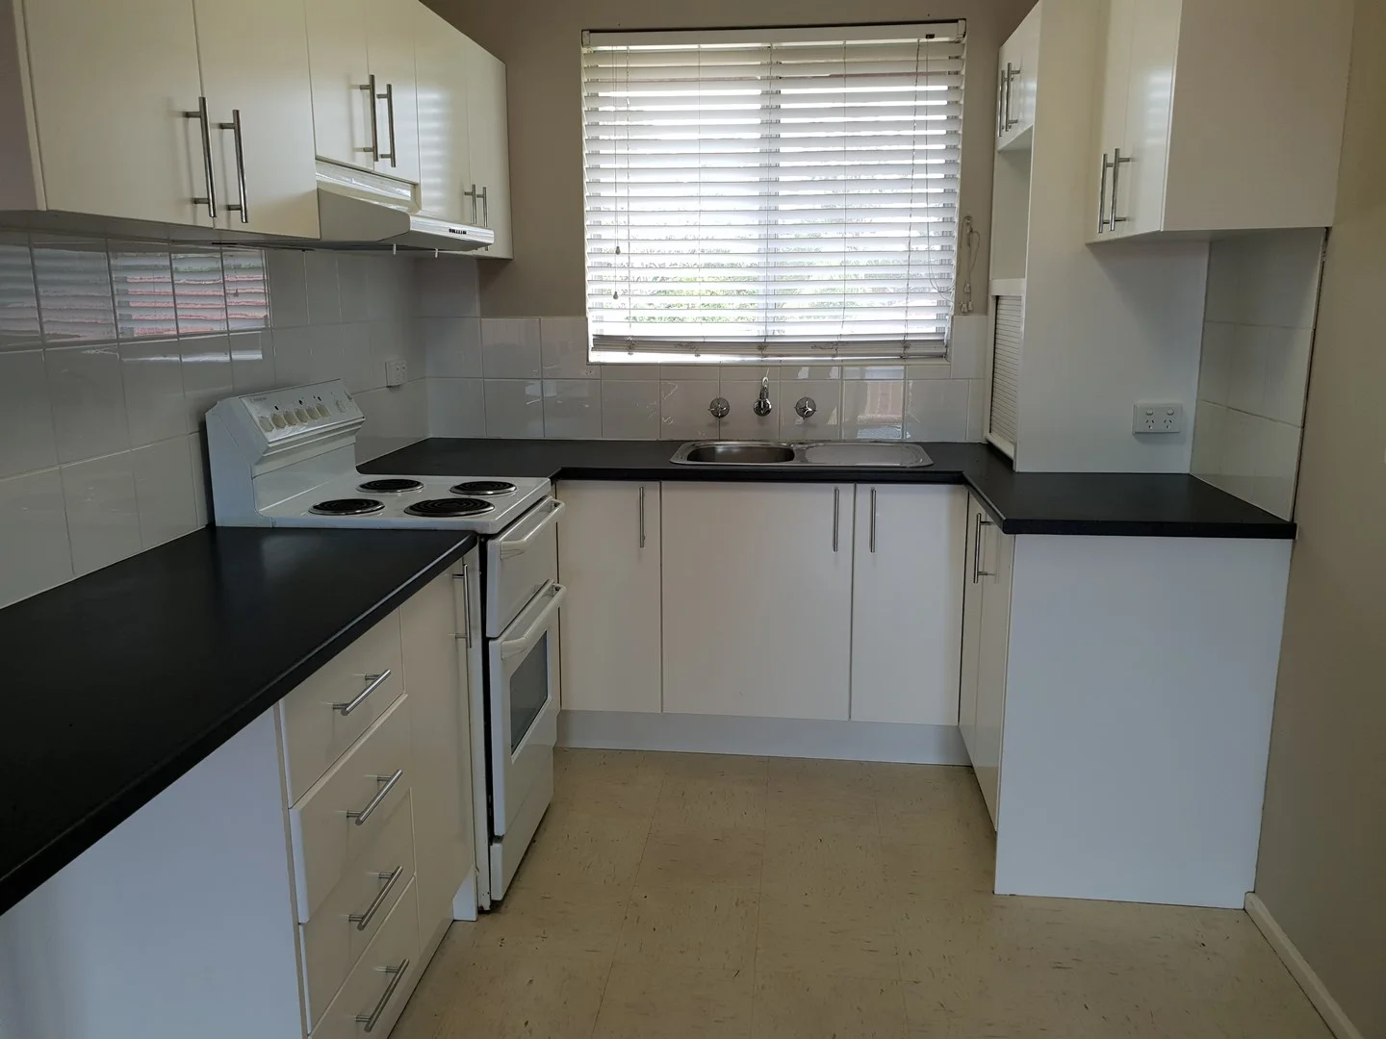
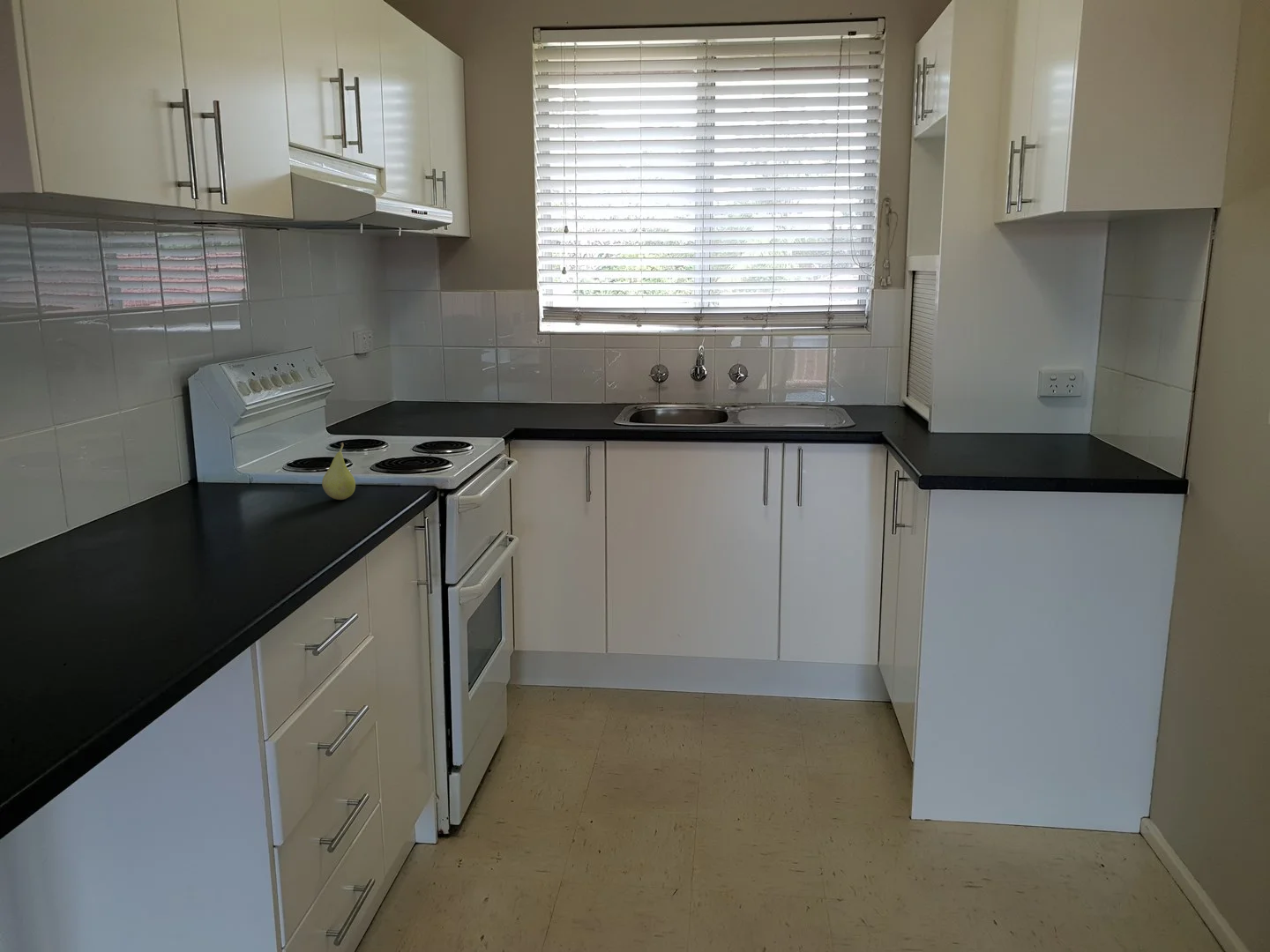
+ fruit [321,442,356,501]
